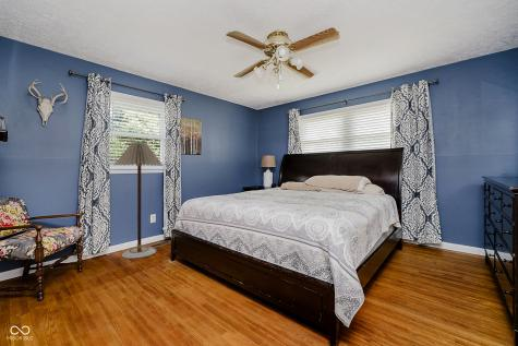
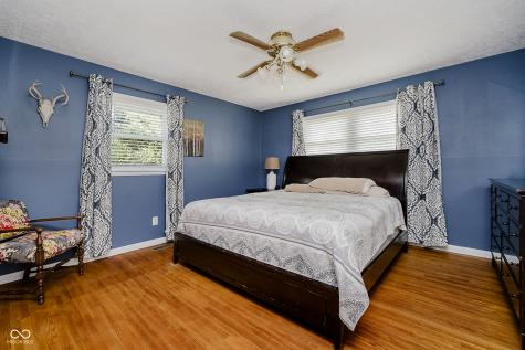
- floor lamp [113,141,164,260]
